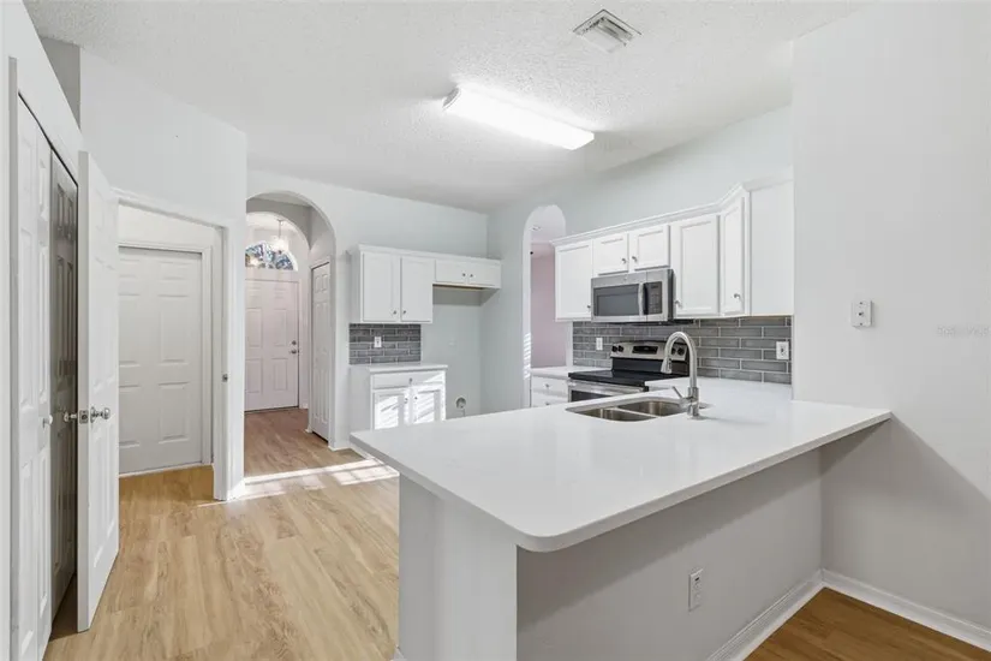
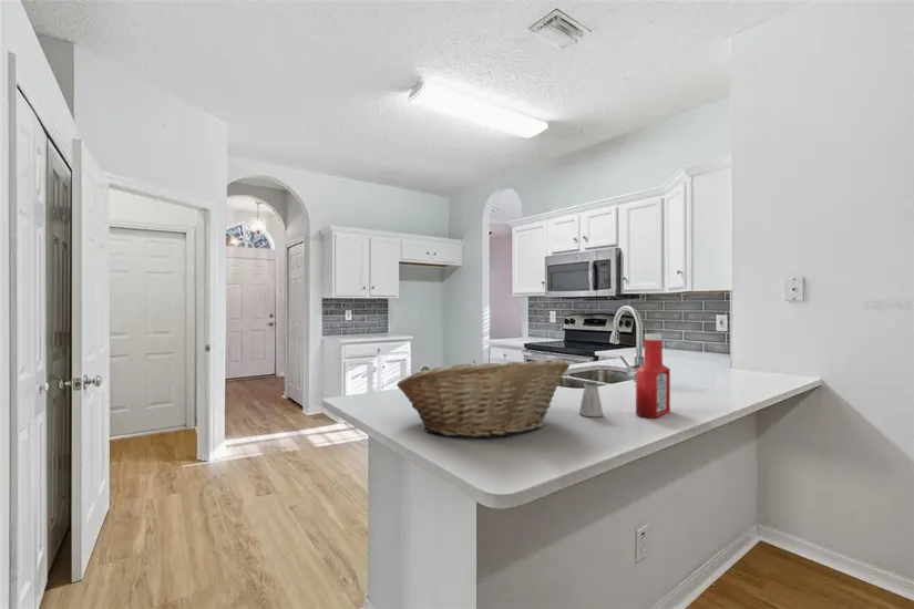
+ saltshaker [578,380,604,417]
+ soap bottle [635,333,671,419]
+ fruit basket [396,358,571,438]
